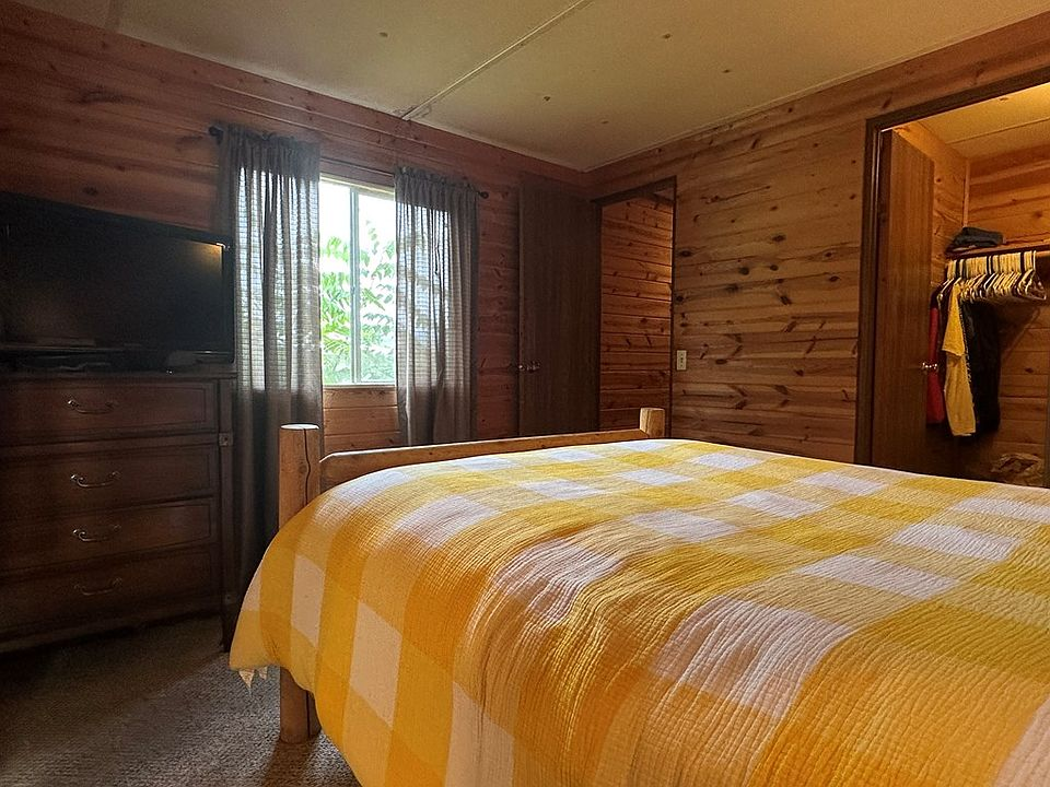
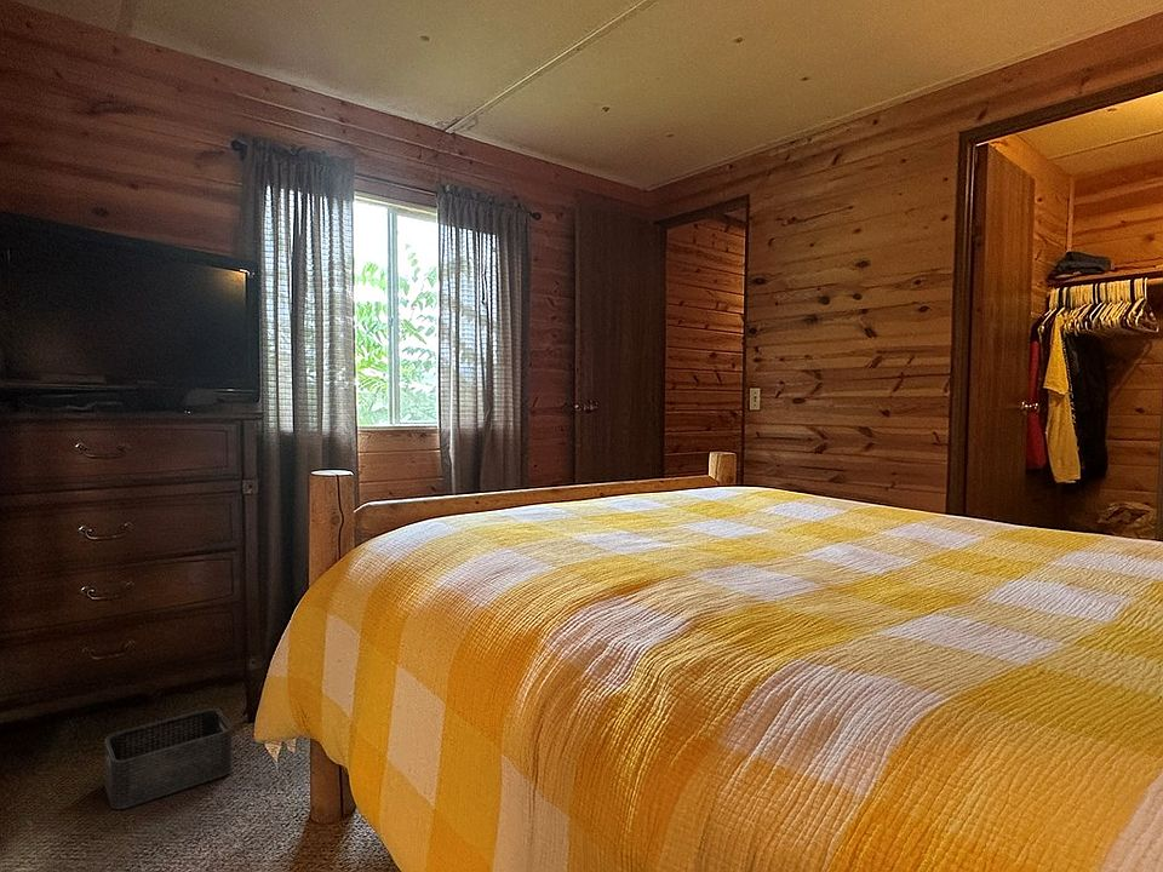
+ storage bin [104,707,233,810]
